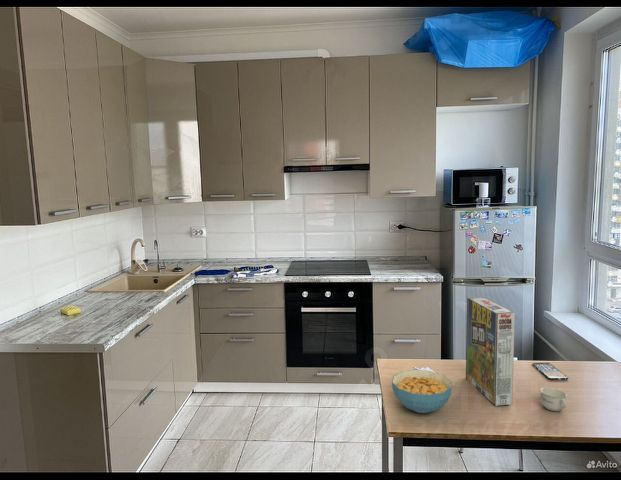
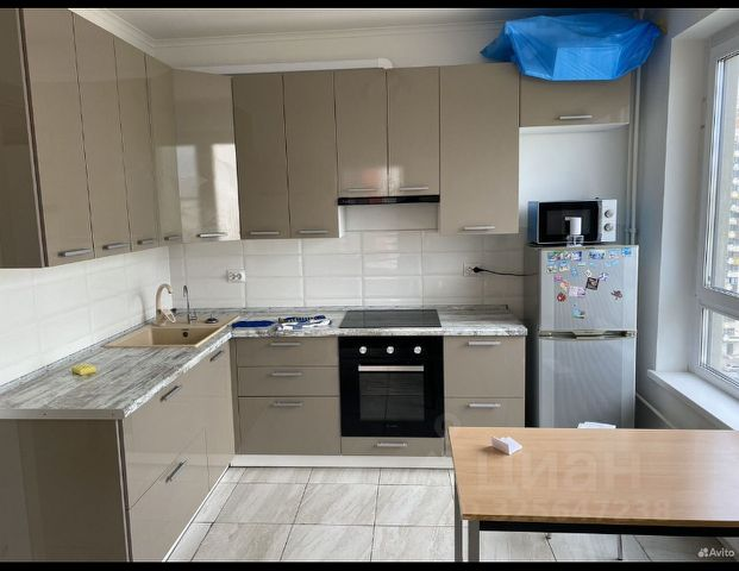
- cup [540,387,568,412]
- cereal box [465,296,516,407]
- smartphone [531,362,569,381]
- cereal bowl [391,369,453,414]
